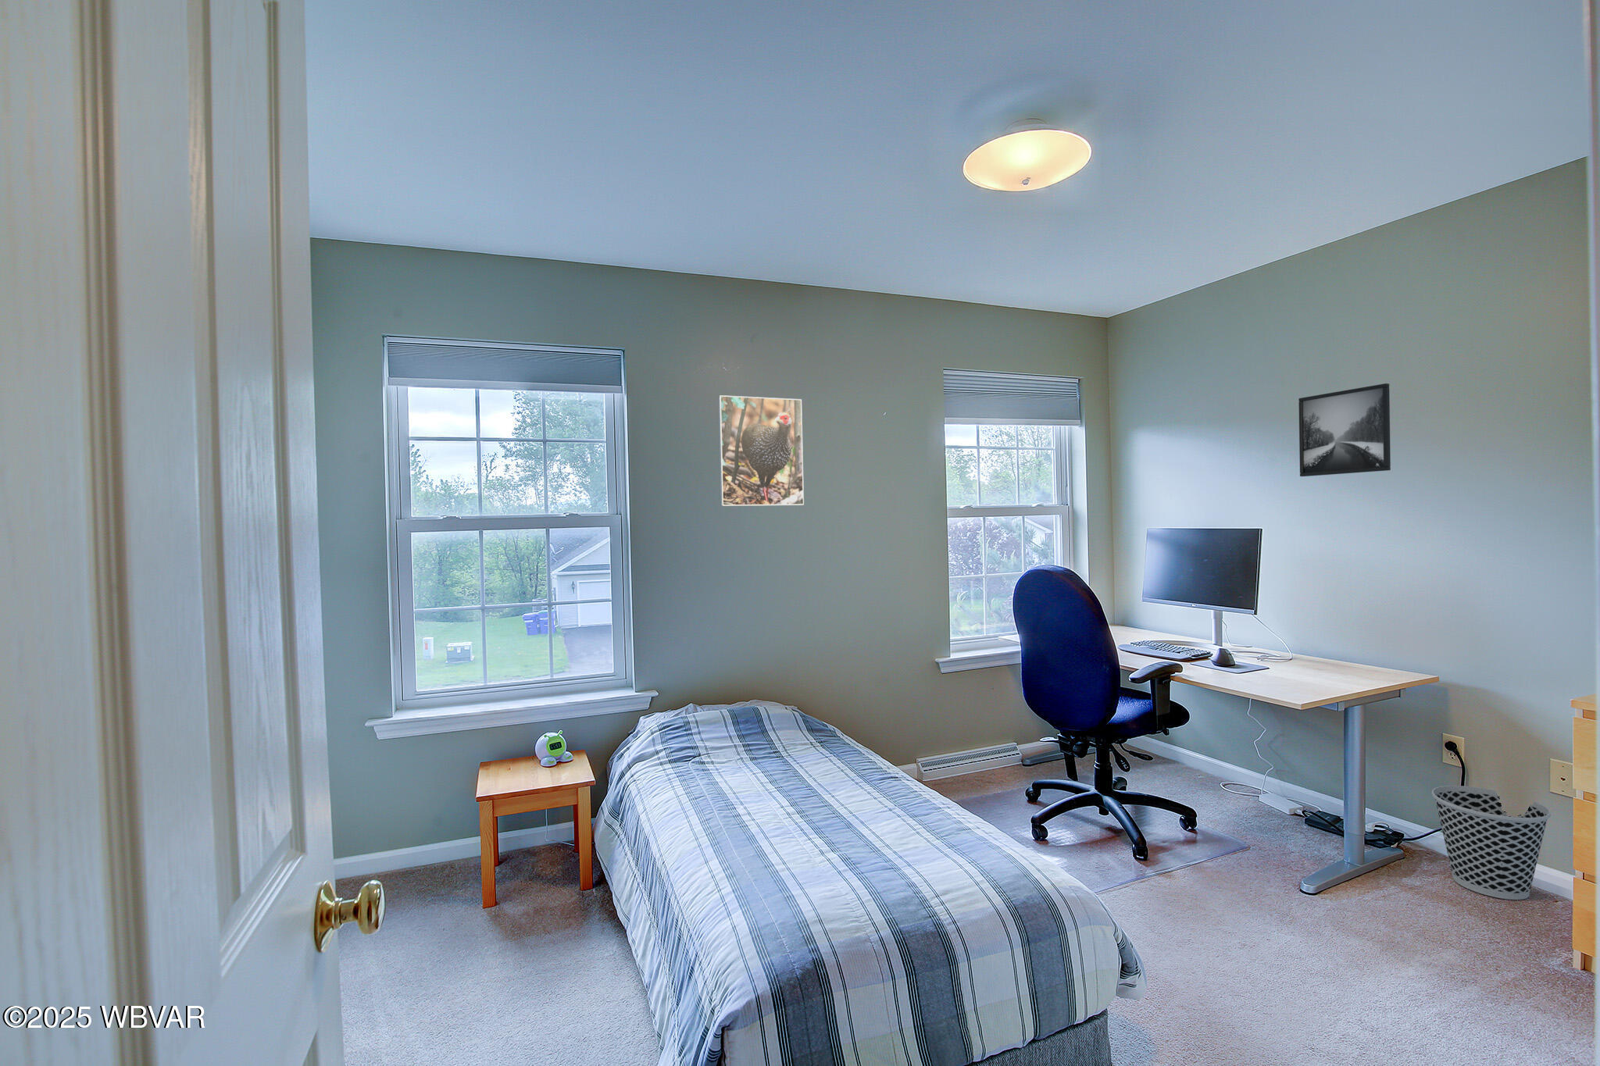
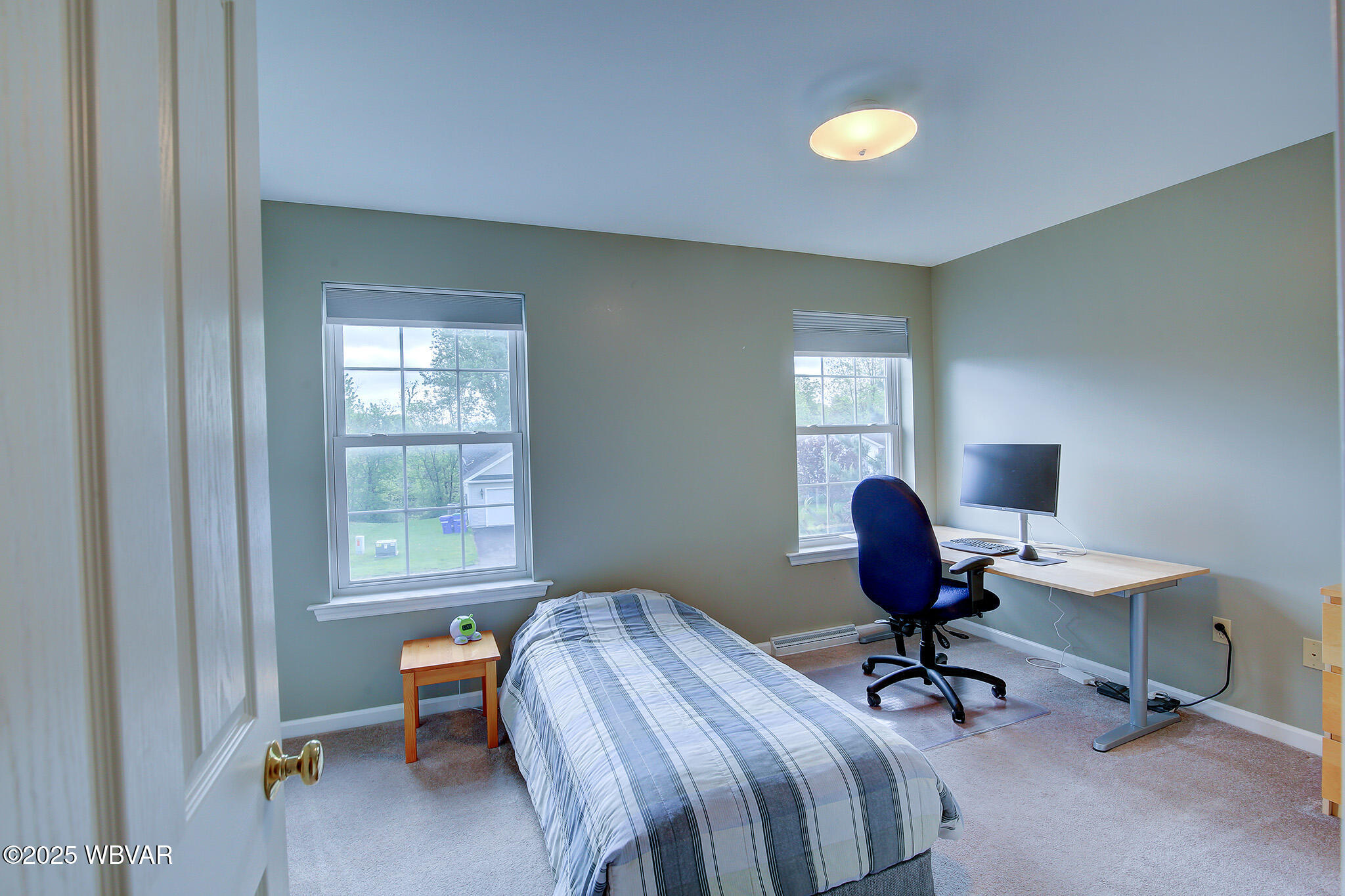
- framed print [1298,383,1392,477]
- wastebasket [1431,785,1551,901]
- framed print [717,394,804,507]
